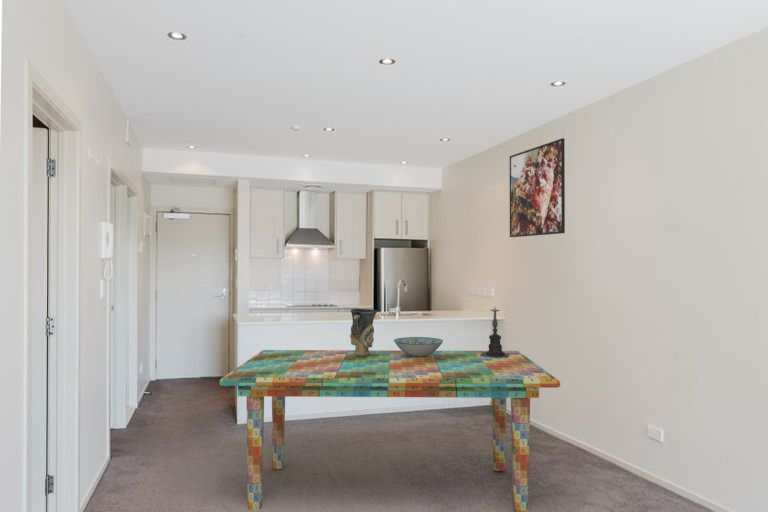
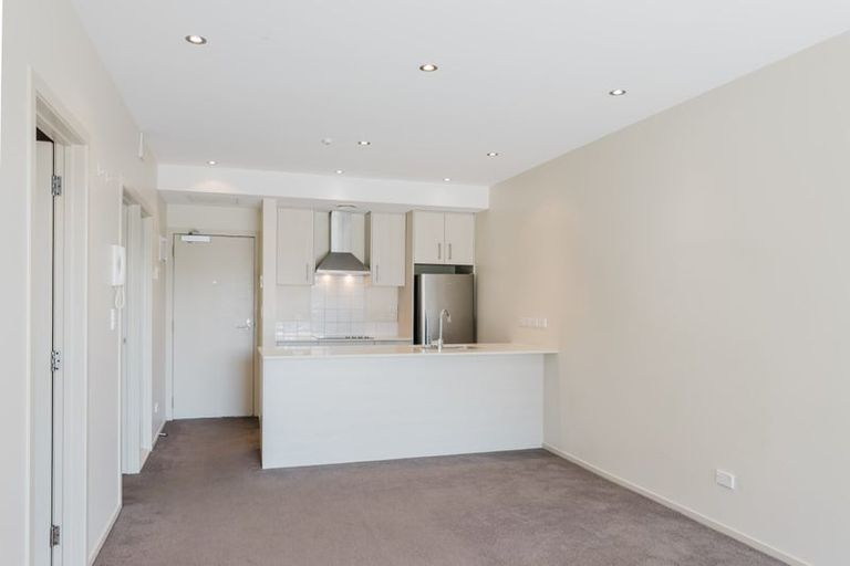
- vase [349,308,378,356]
- candle holder [480,307,509,358]
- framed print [509,137,566,238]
- dining table [219,349,561,512]
- decorative bowl [393,336,444,357]
